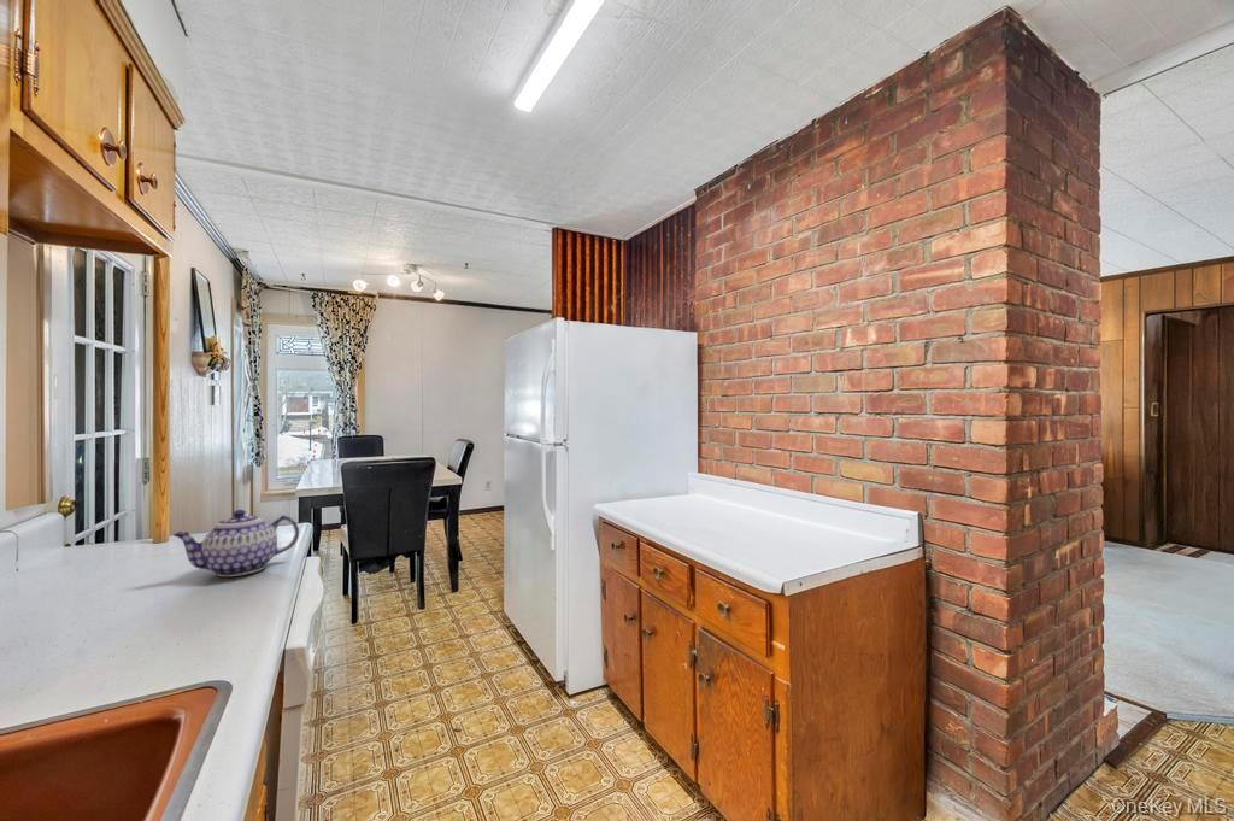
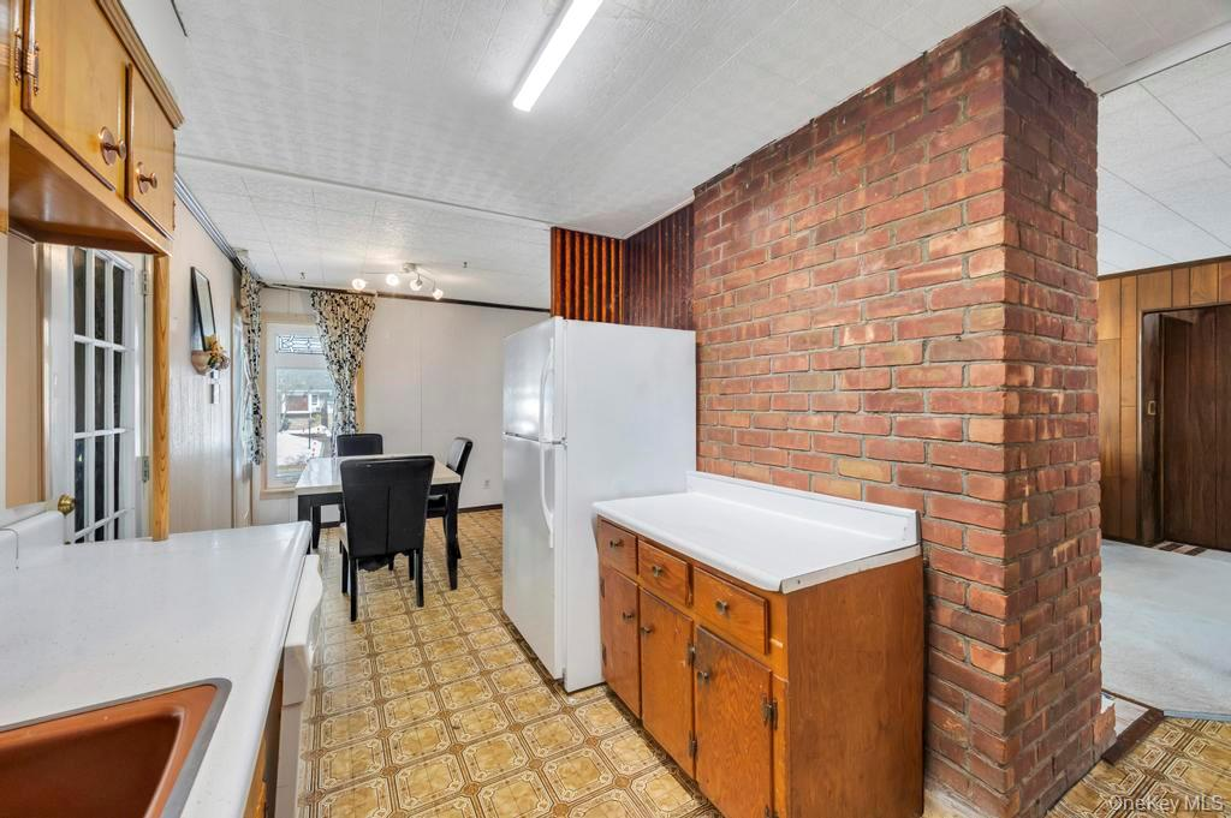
- teapot [172,509,300,577]
